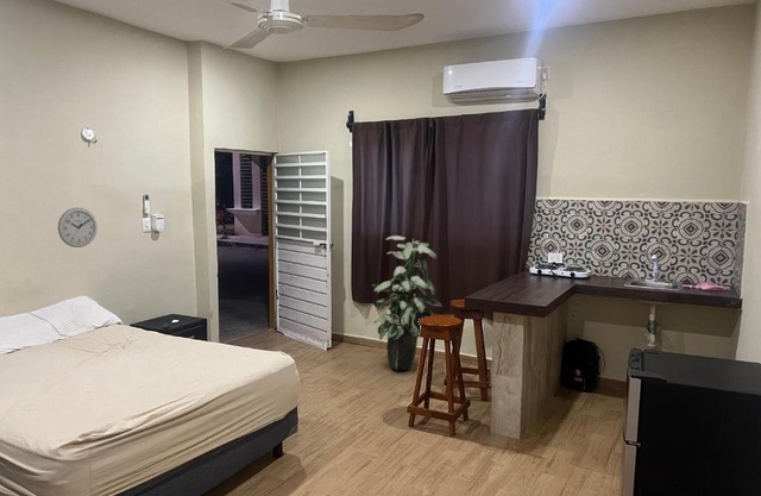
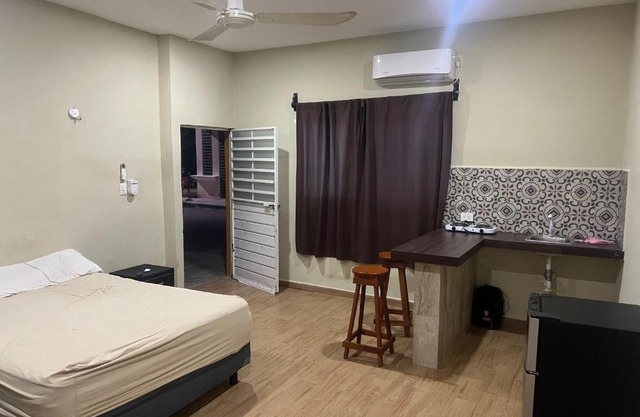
- indoor plant [371,234,444,371]
- wall clock [57,207,99,249]
